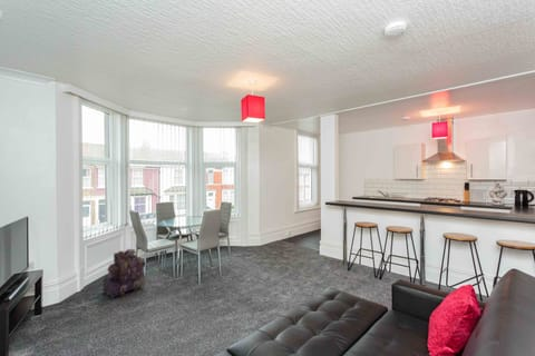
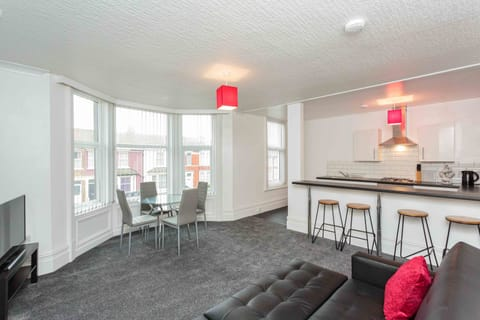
- backpack [101,248,146,299]
